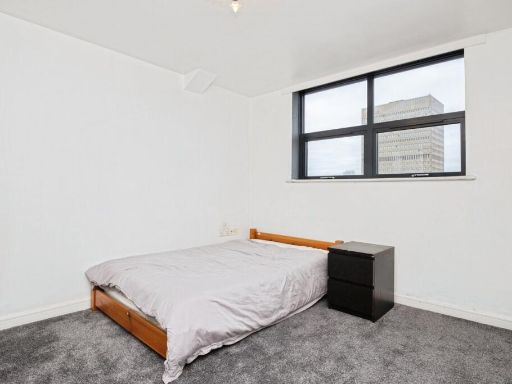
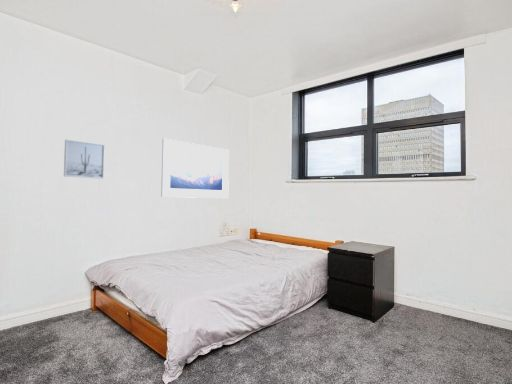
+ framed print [160,138,230,199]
+ wall art [63,139,106,180]
